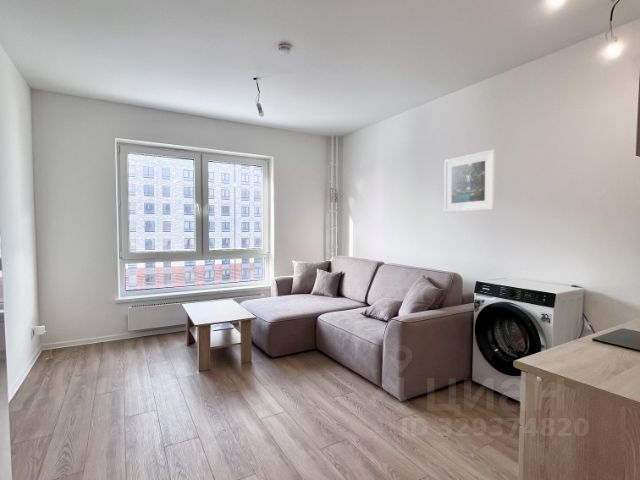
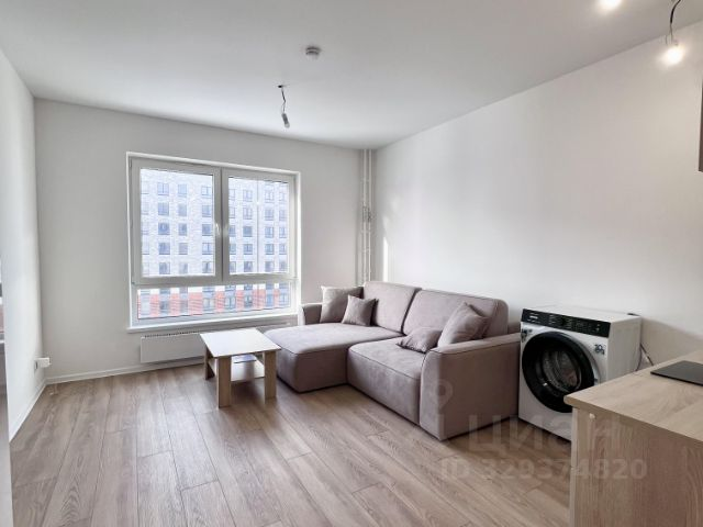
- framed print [443,149,496,213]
